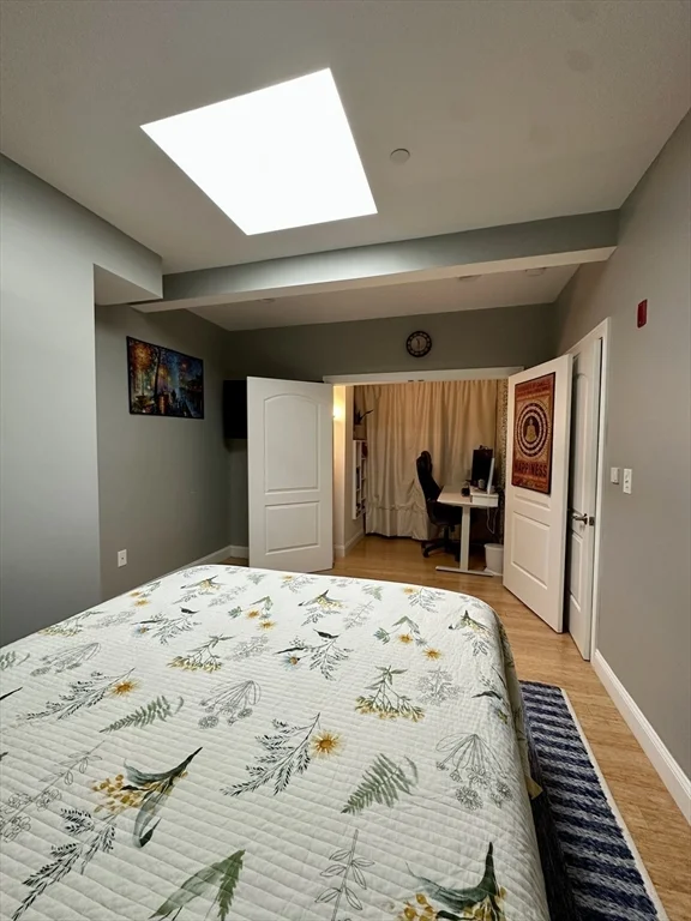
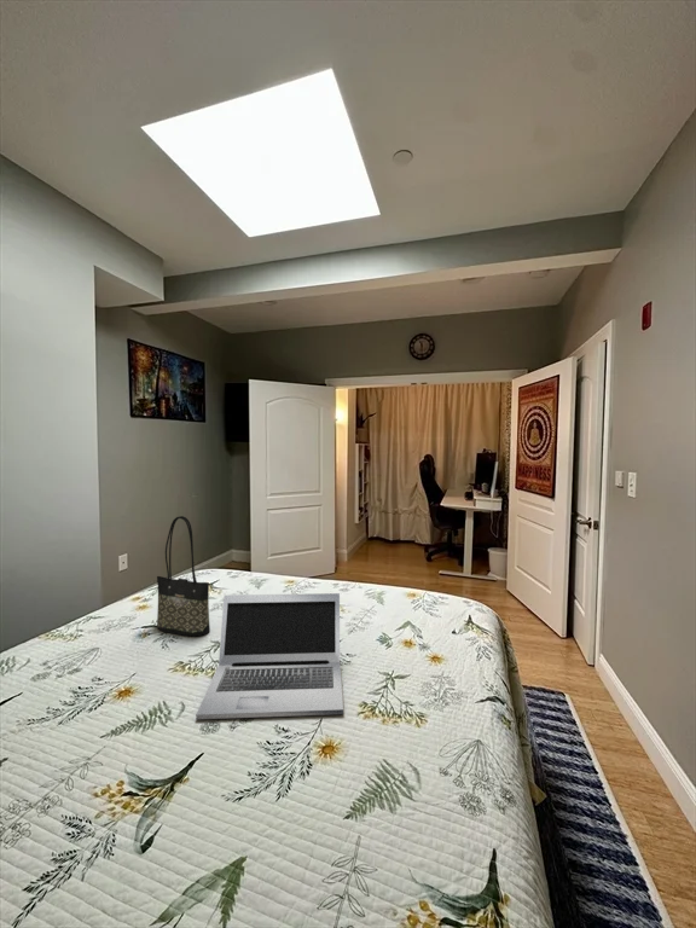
+ laptop [195,592,344,720]
+ tote bag [156,515,211,638]
